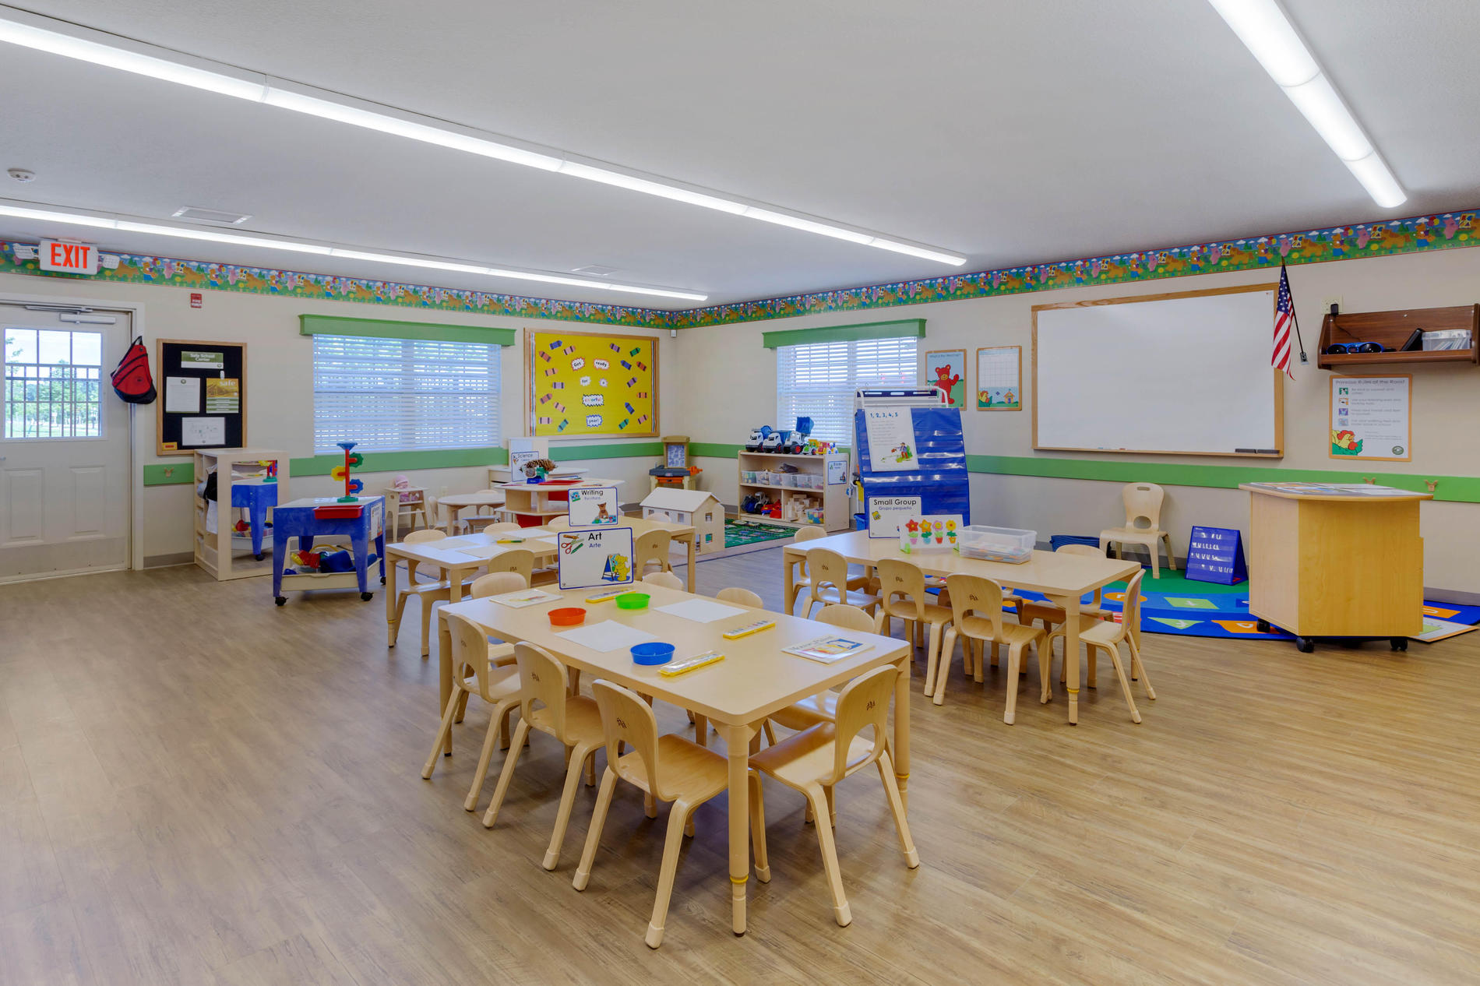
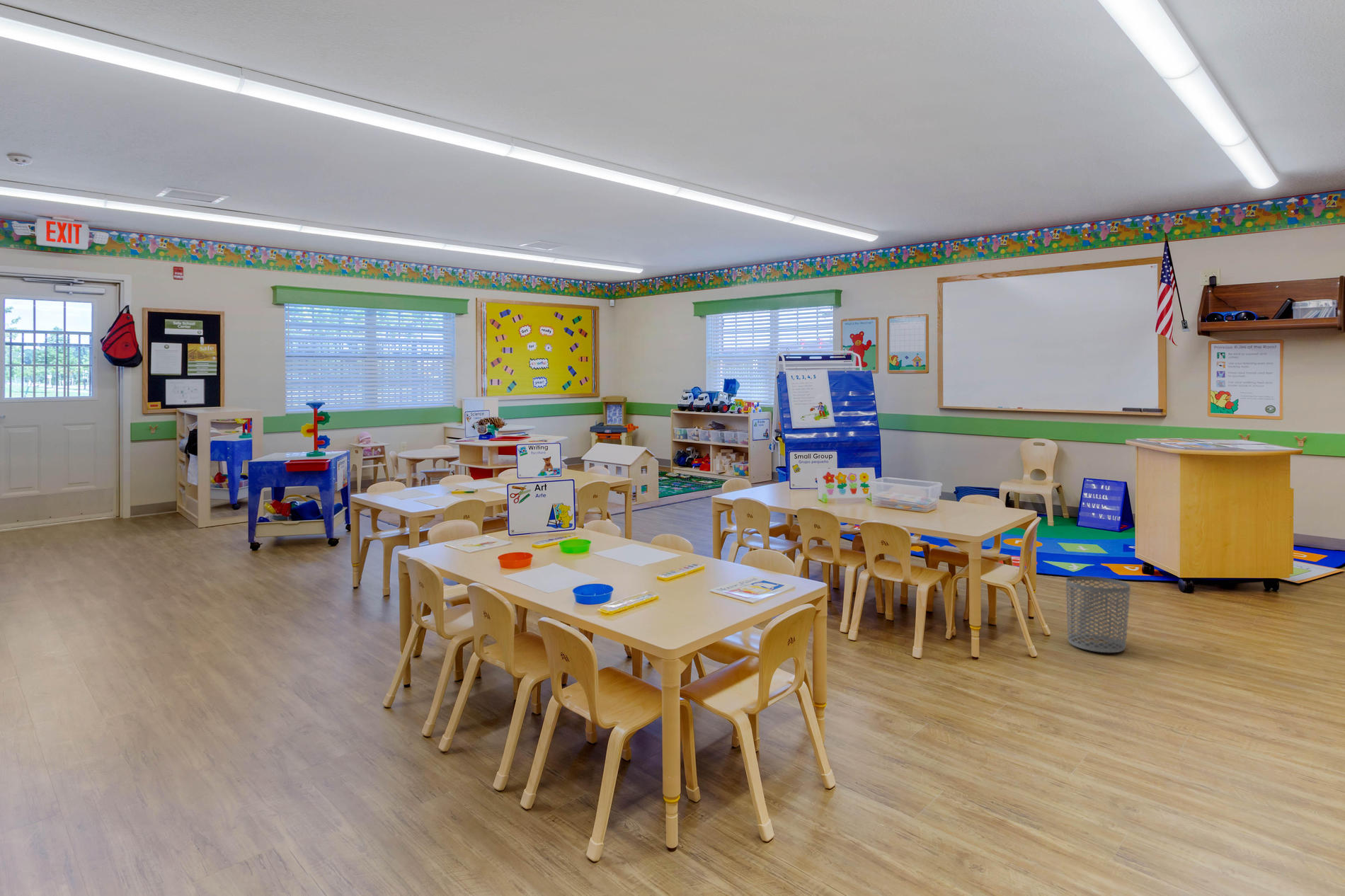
+ waste bin [1065,575,1131,653]
